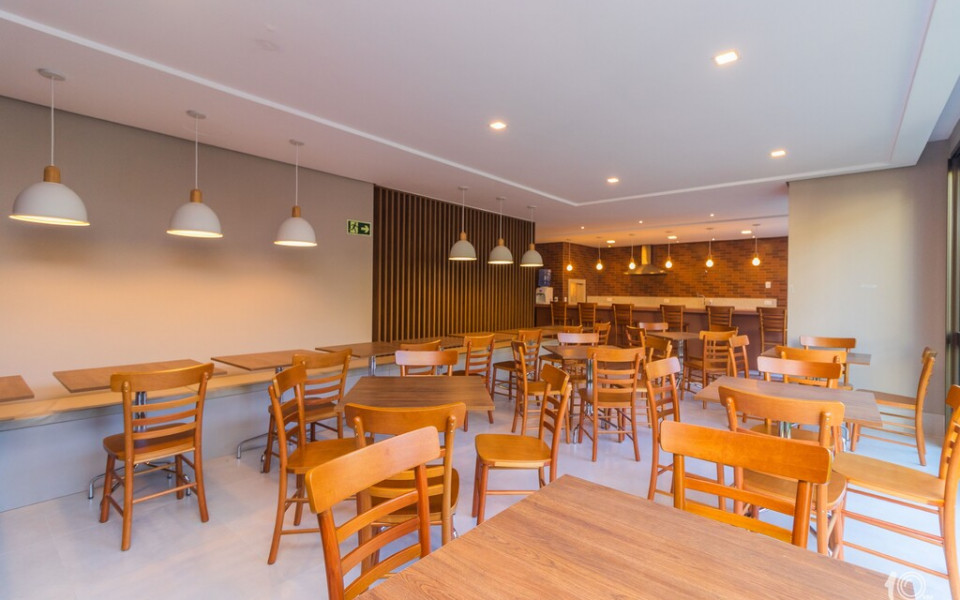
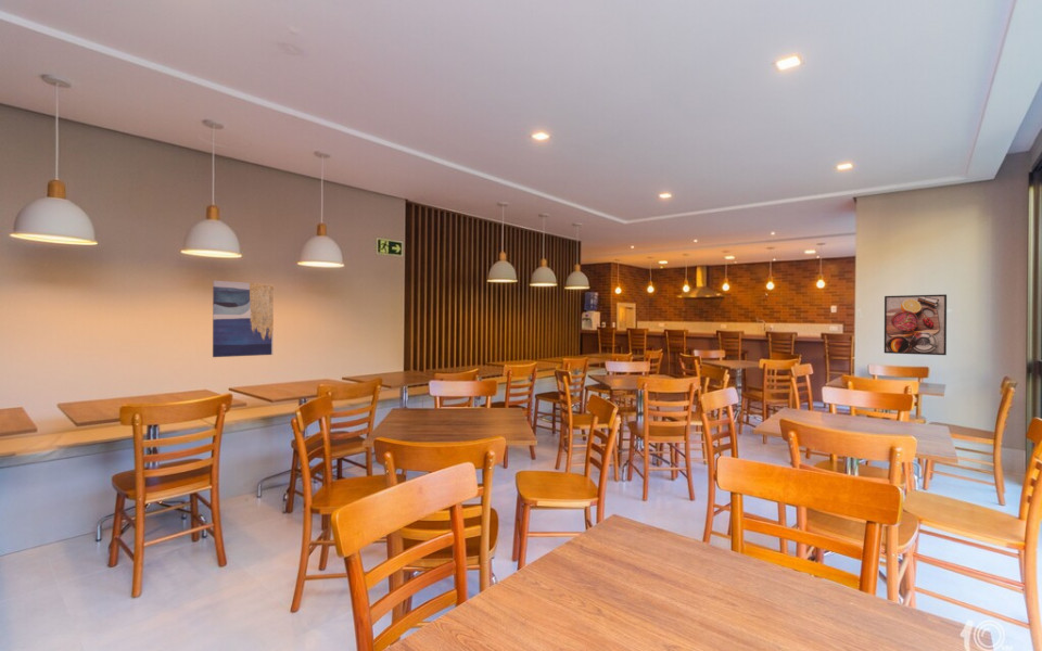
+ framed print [884,293,948,356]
+ wall art [212,280,275,358]
